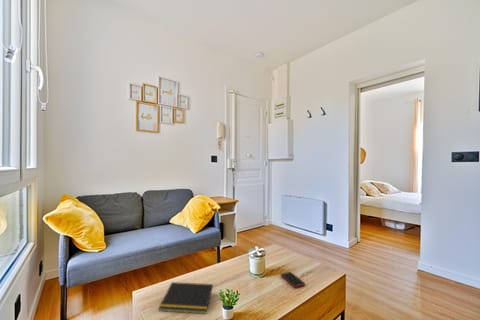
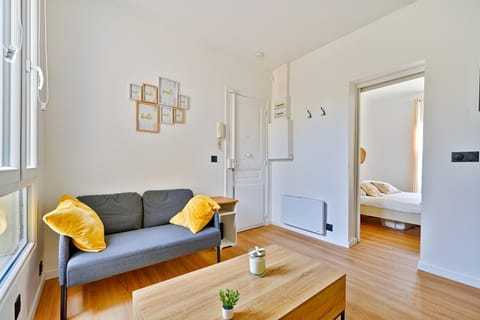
- cell phone [280,271,306,289]
- notepad [157,281,214,315]
